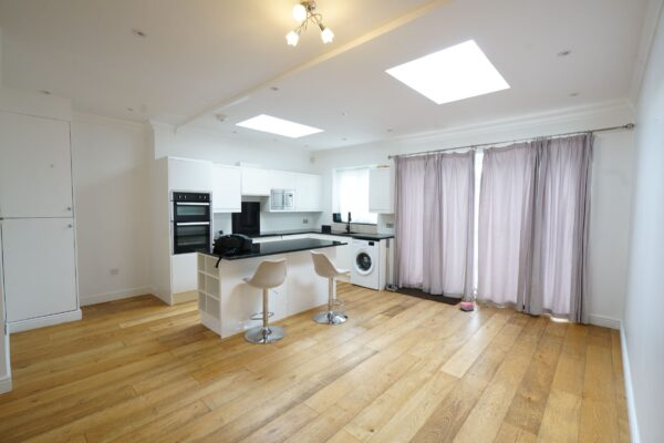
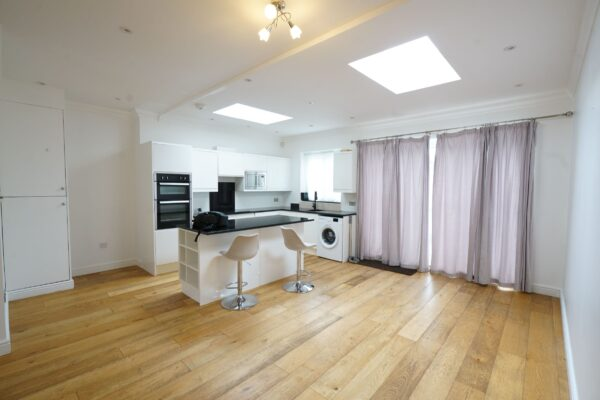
- vacuum cleaner [458,287,495,312]
